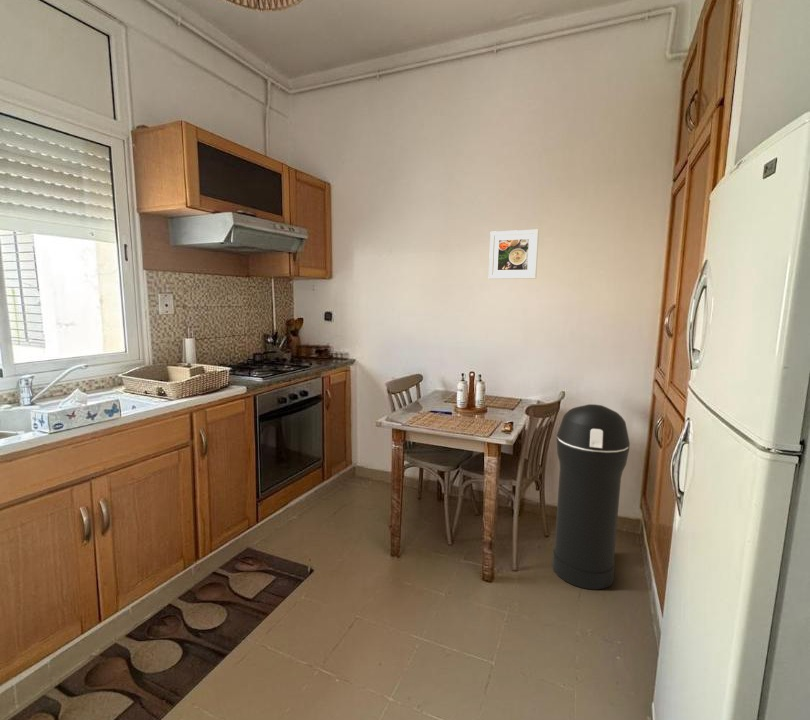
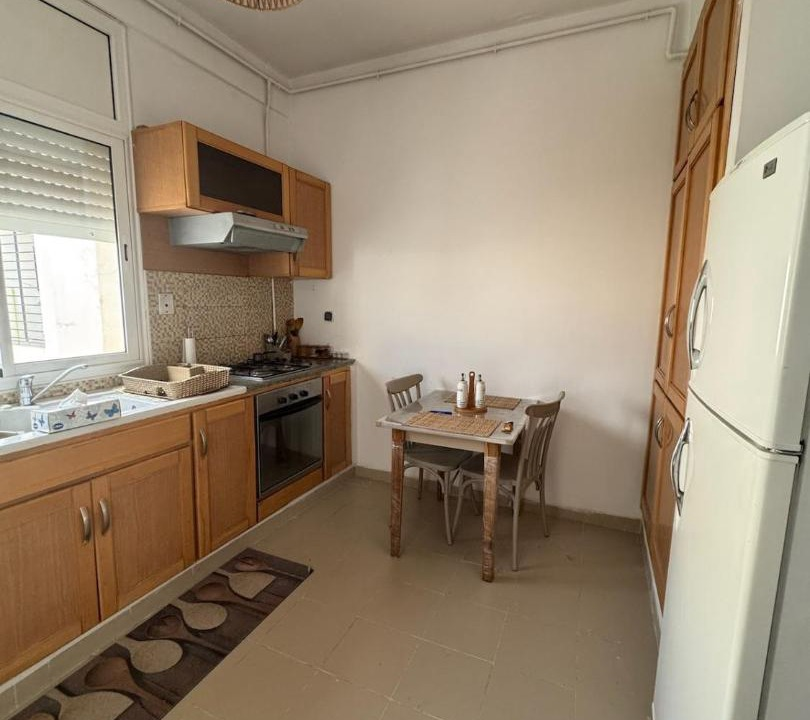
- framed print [488,229,540,280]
- trash can [551,403,631,591]
